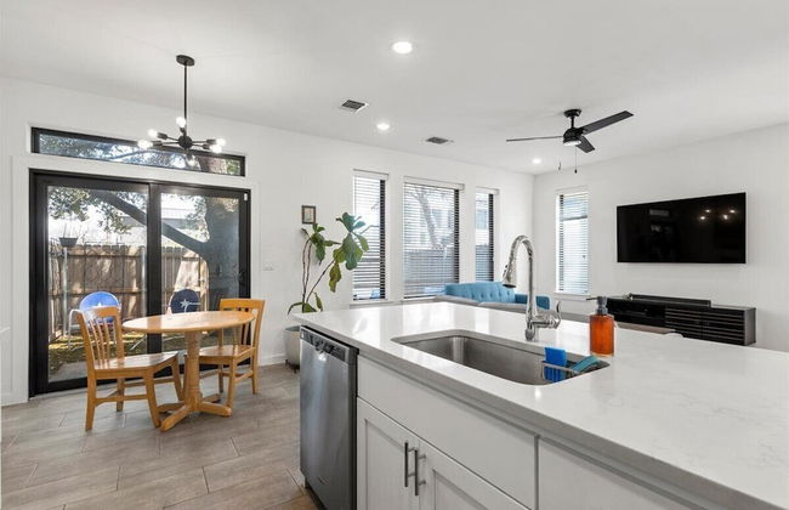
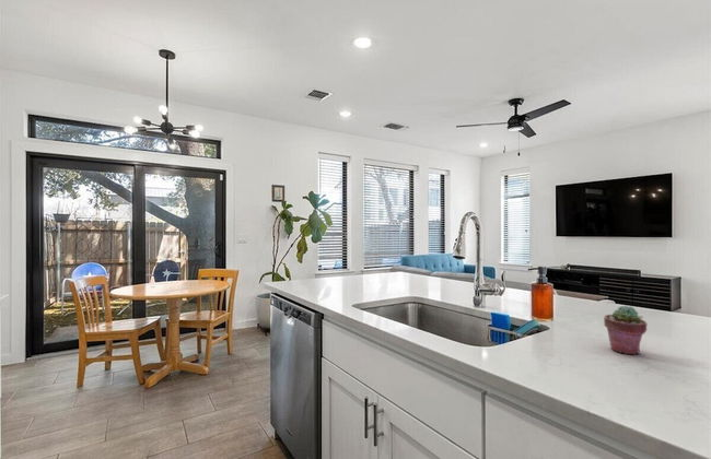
+ potted succulent [603,305,649,355]
